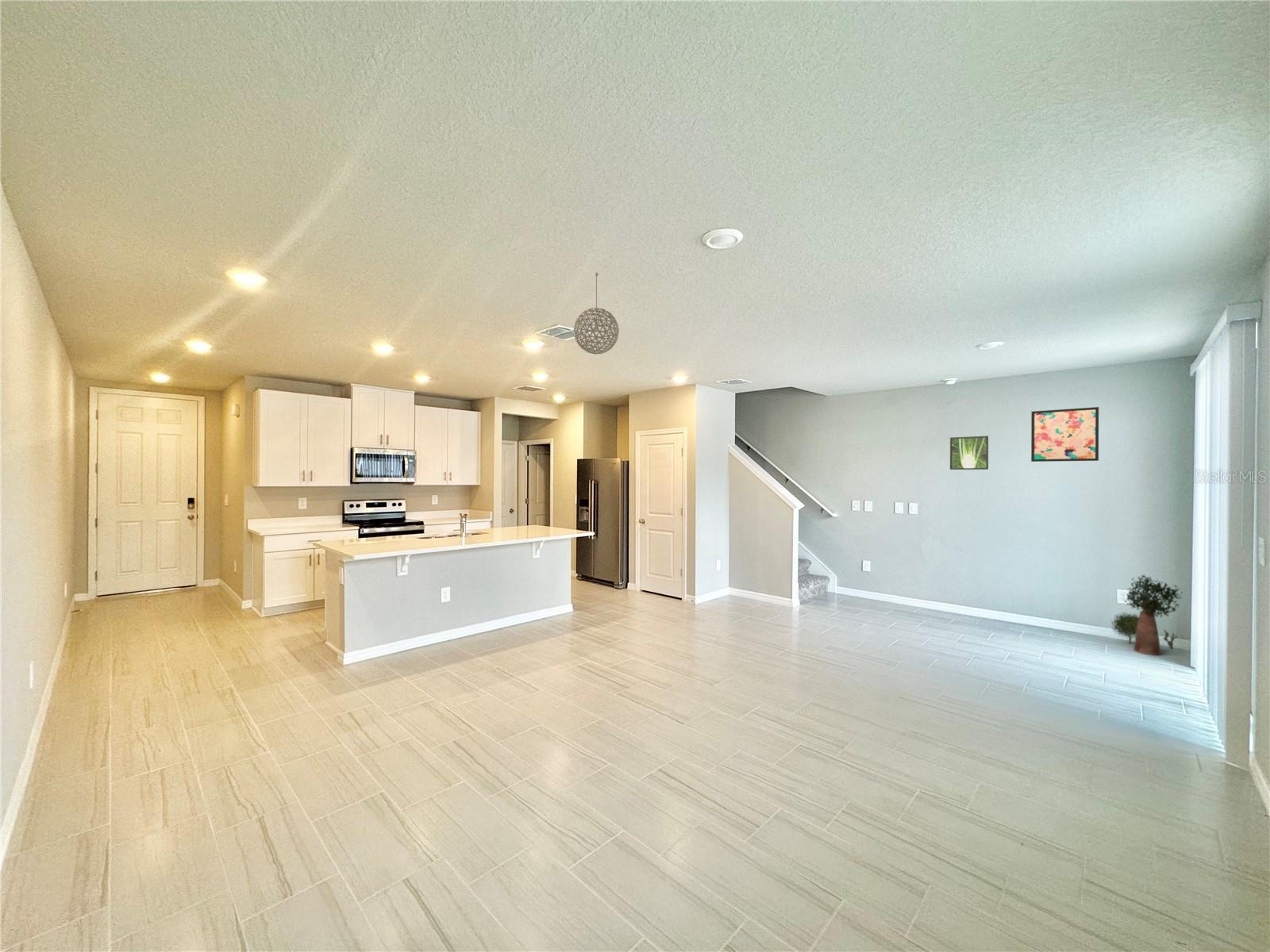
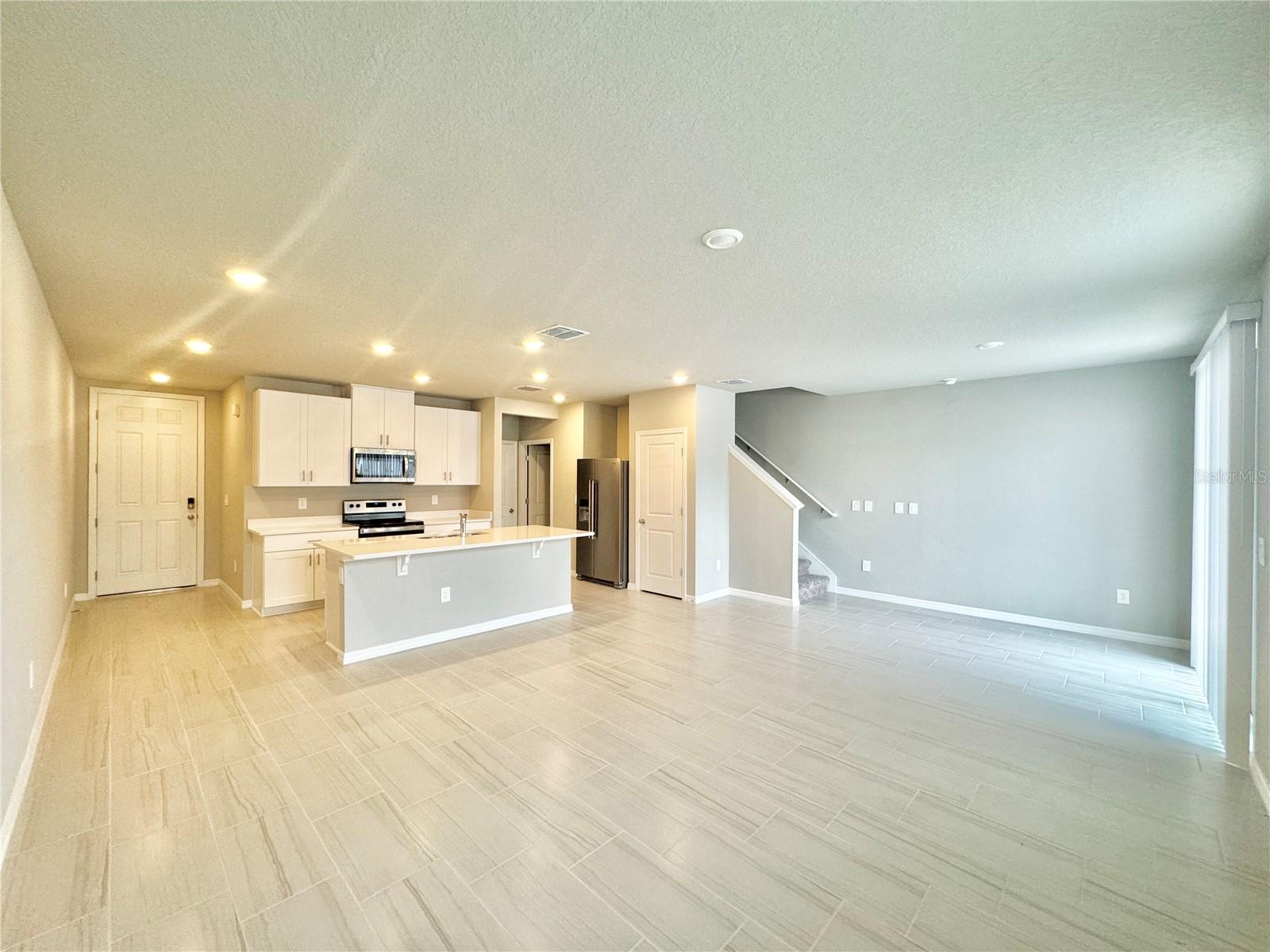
- wall art [1030,406,1099,463]
- pendant light [573,272,620,355]
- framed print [949,436,989,470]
- potted plant [1110,574,1183,656]
